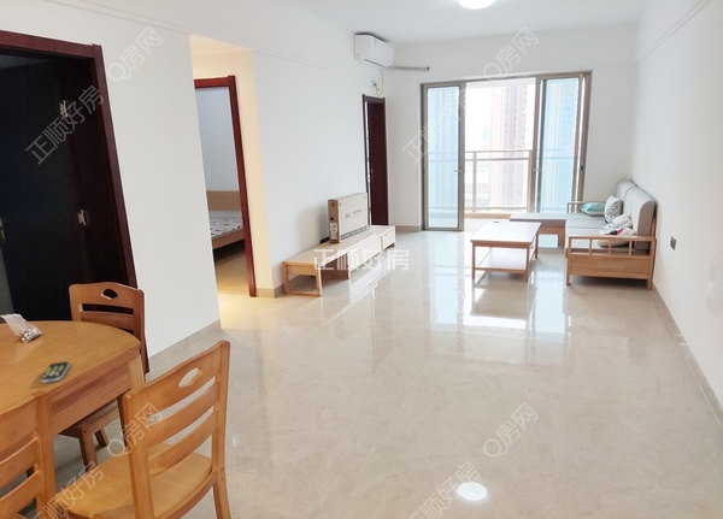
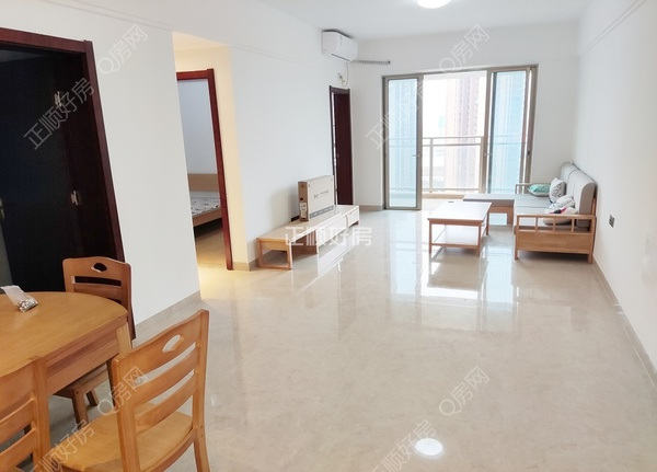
- remote control [40,360,70,384]
